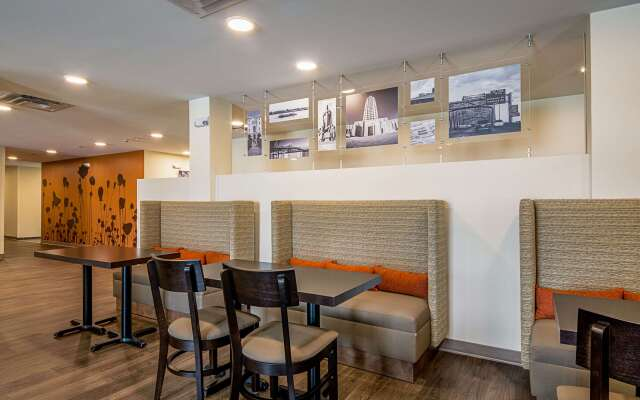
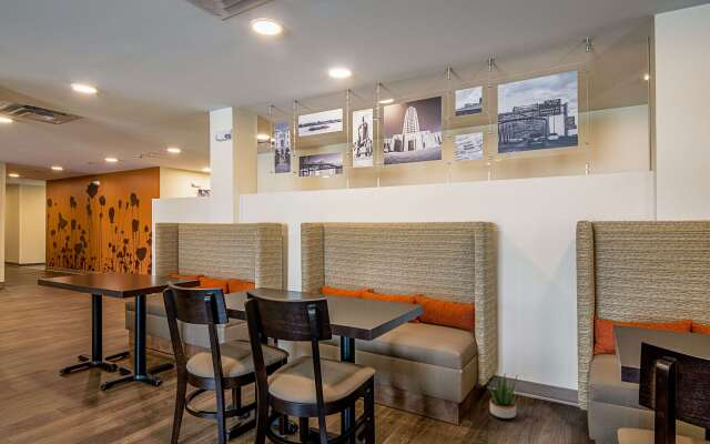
+ potted plant [483,370,520,420]
